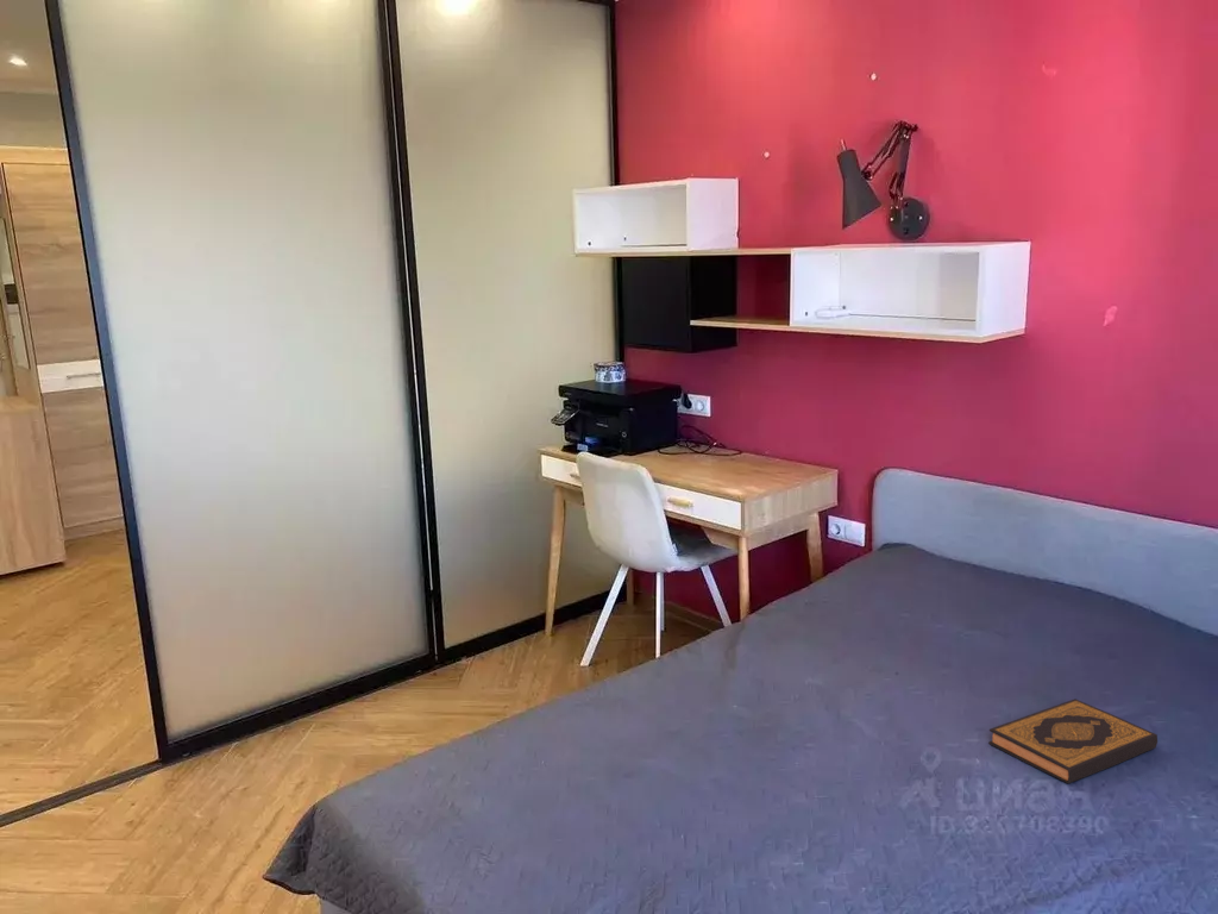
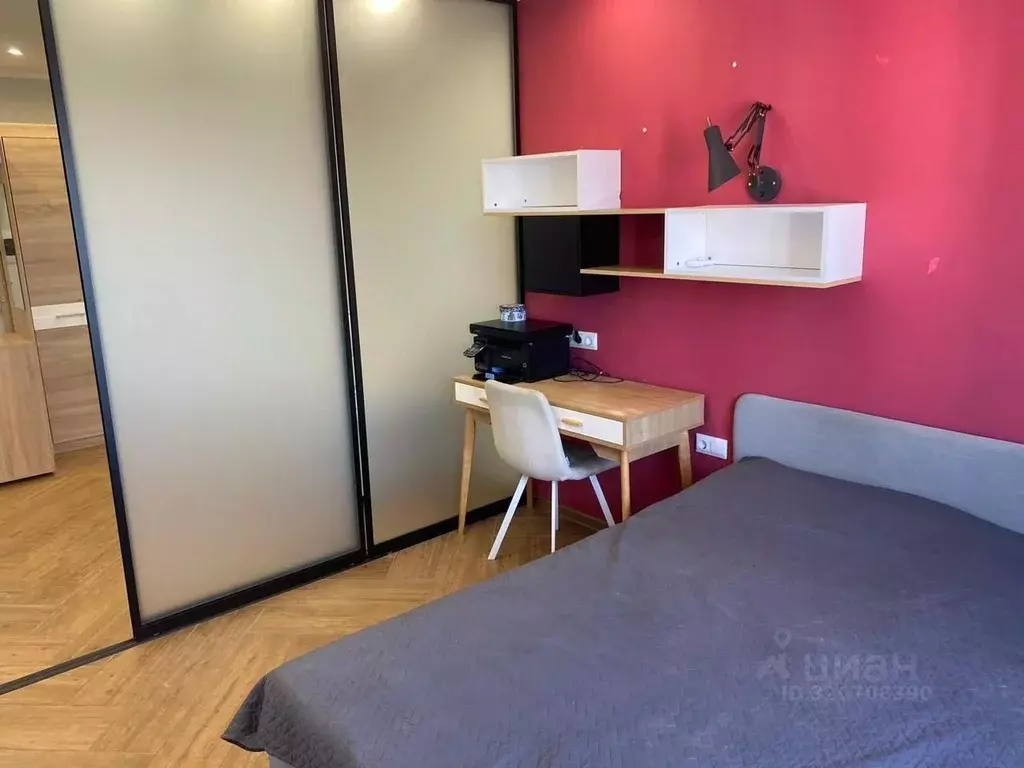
- hardback book [987,697,1159,784]
